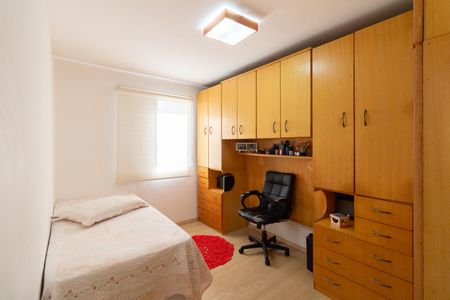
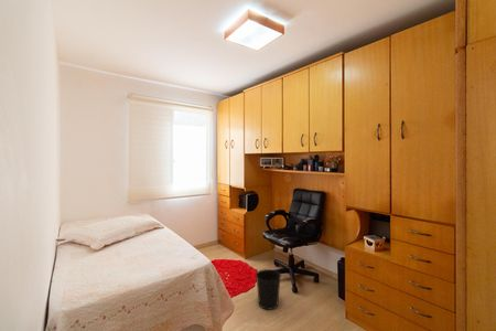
+ wastebasket [255,268,282,311]
